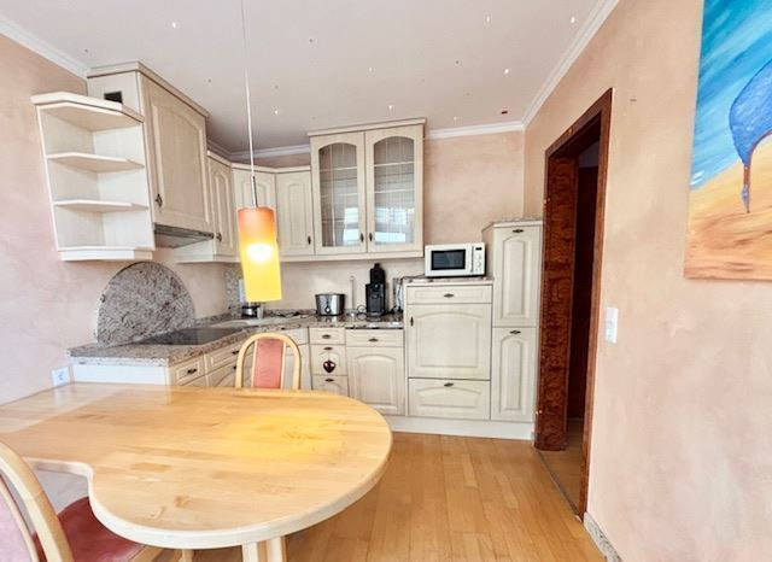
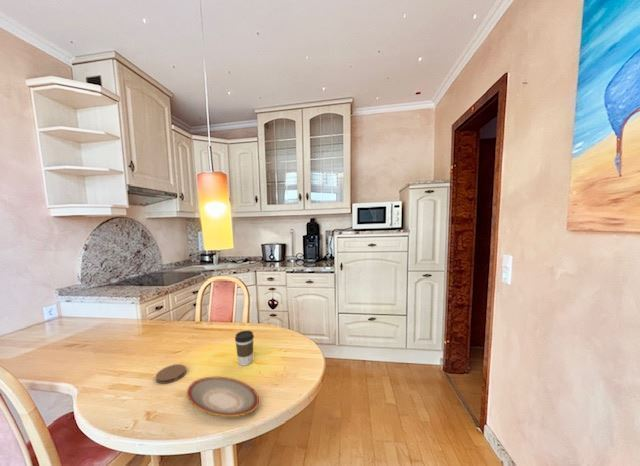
+ coffee cup [234,330,255,367]
+ plate [186,376,260,418]
+ coaster [155,363,187,385]
